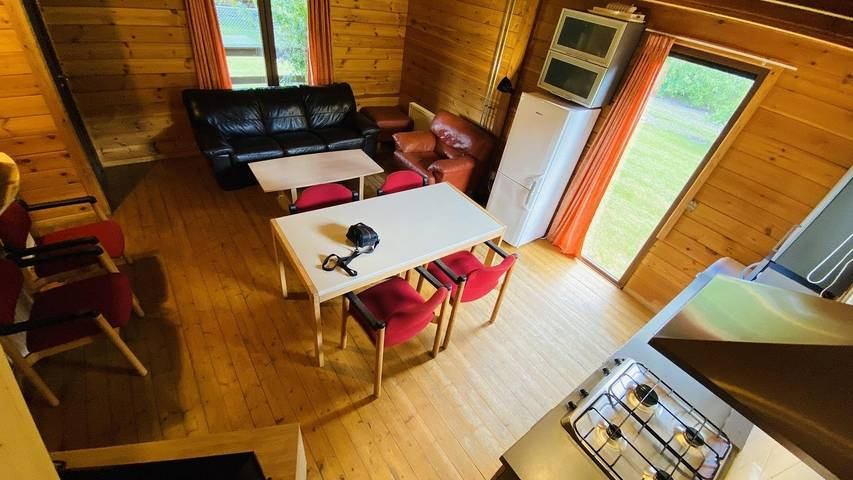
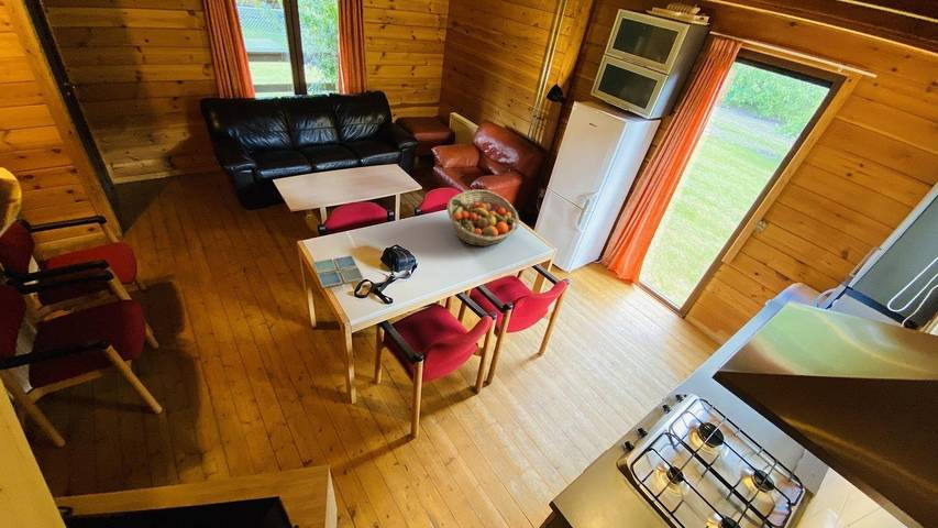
+ drink coaster [311,254,365,289]
+ fruit basket [446,189,520,248]
